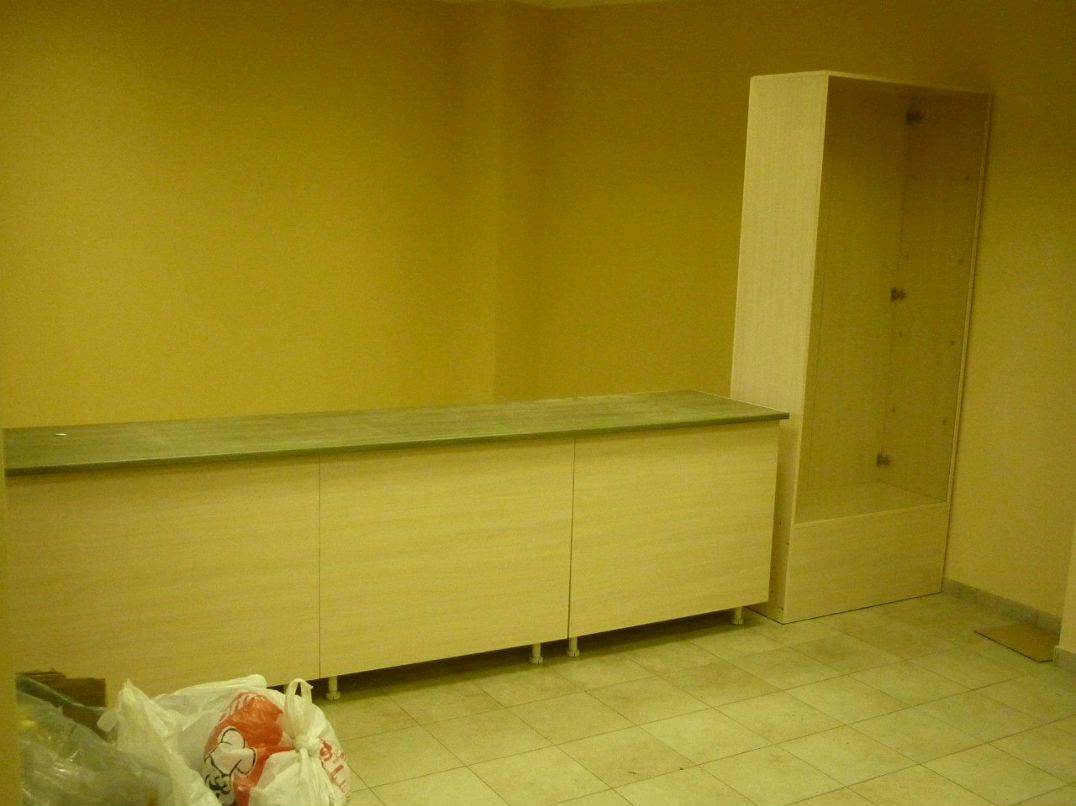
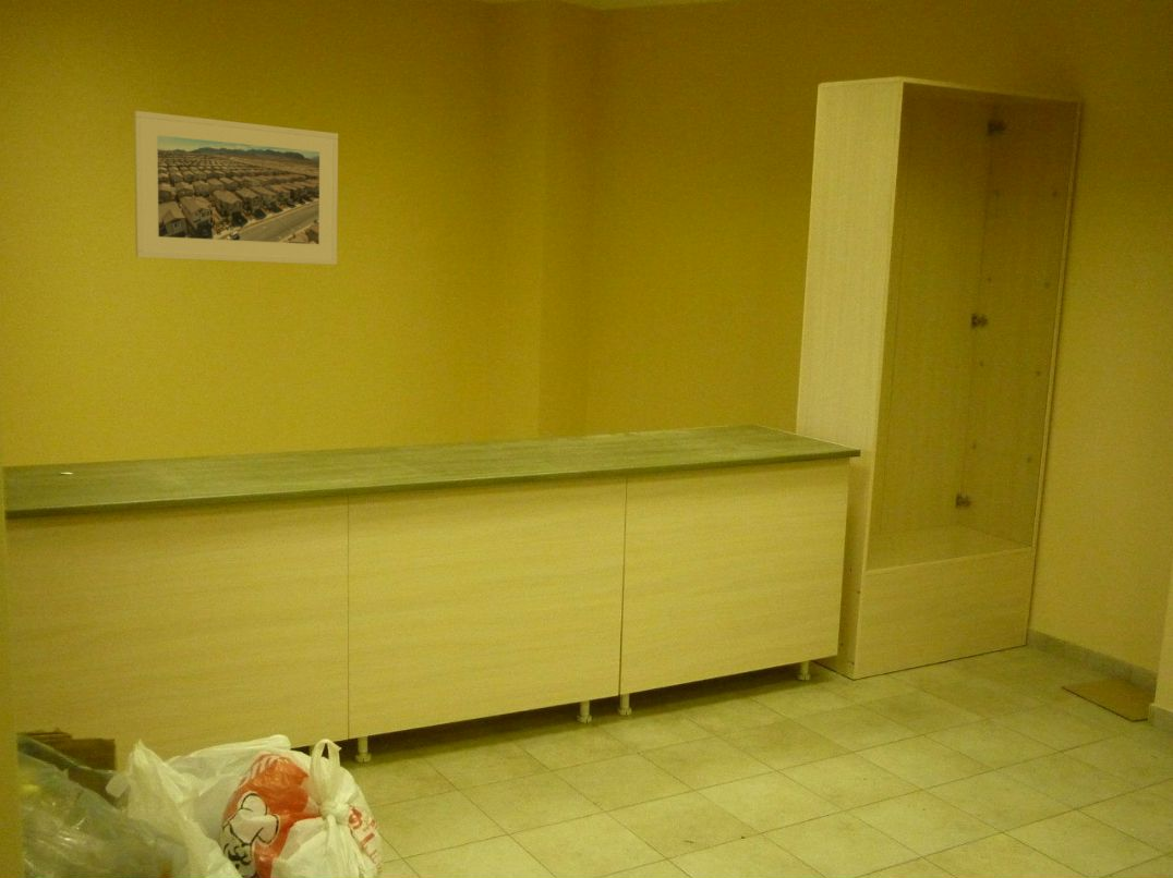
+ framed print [133,110,339,266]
